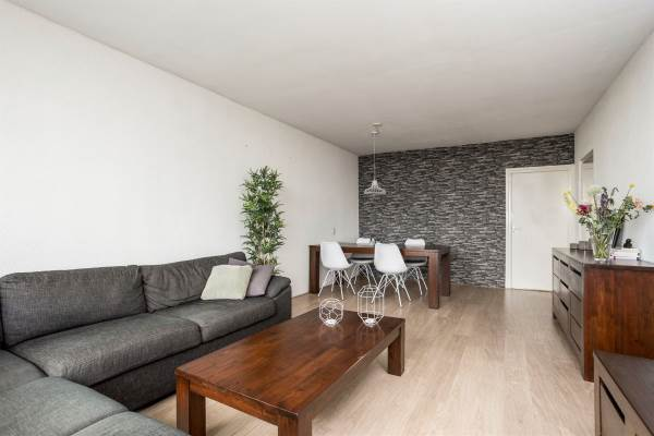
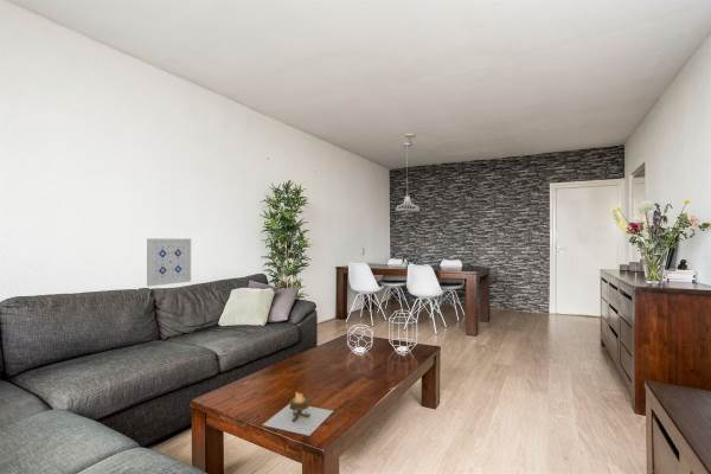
+ candle [261,391,334,437]
+ wall art [146,237,192,288]
